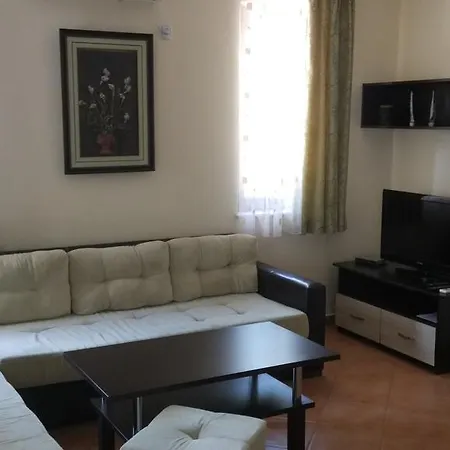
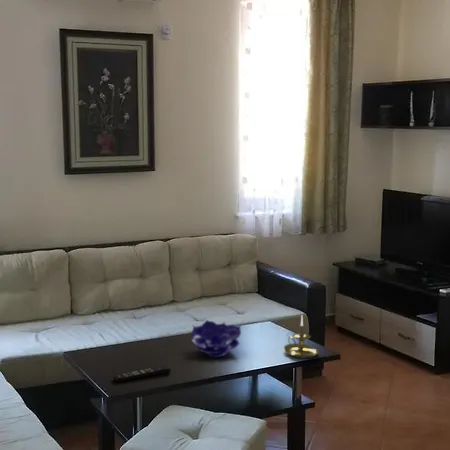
+ candle holder [283,315,320,359]
+ remote control [112,365,172,383]
+ decorative bowl [190,318,242,358]
